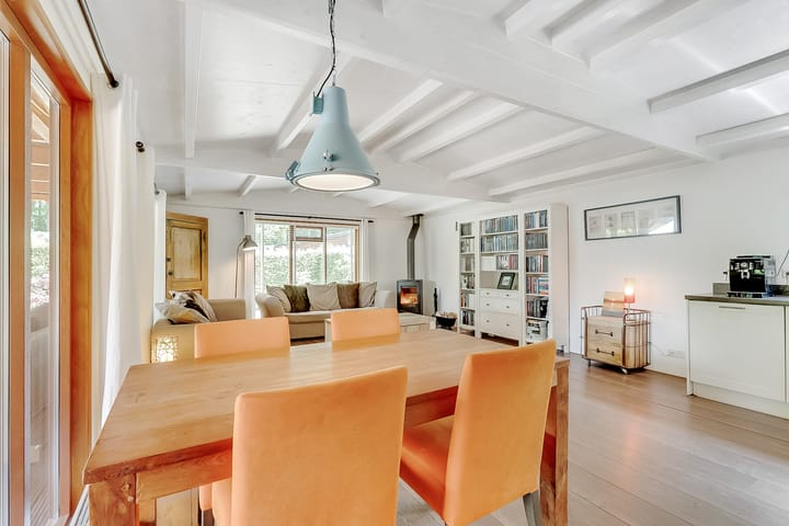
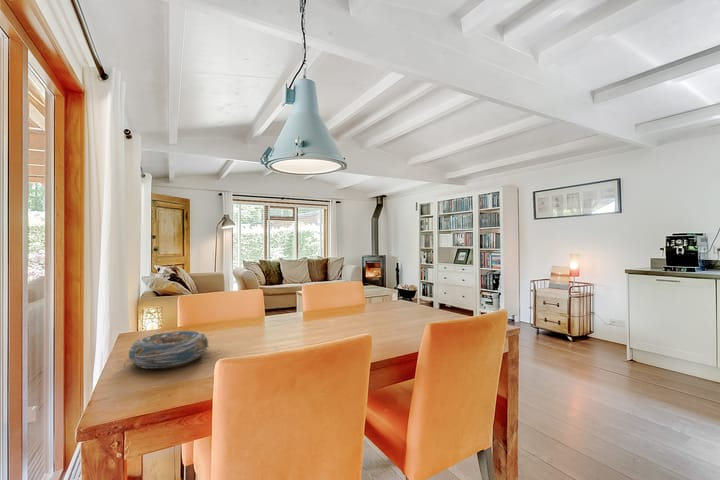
+ decorative bowl [128,329,210,370]
